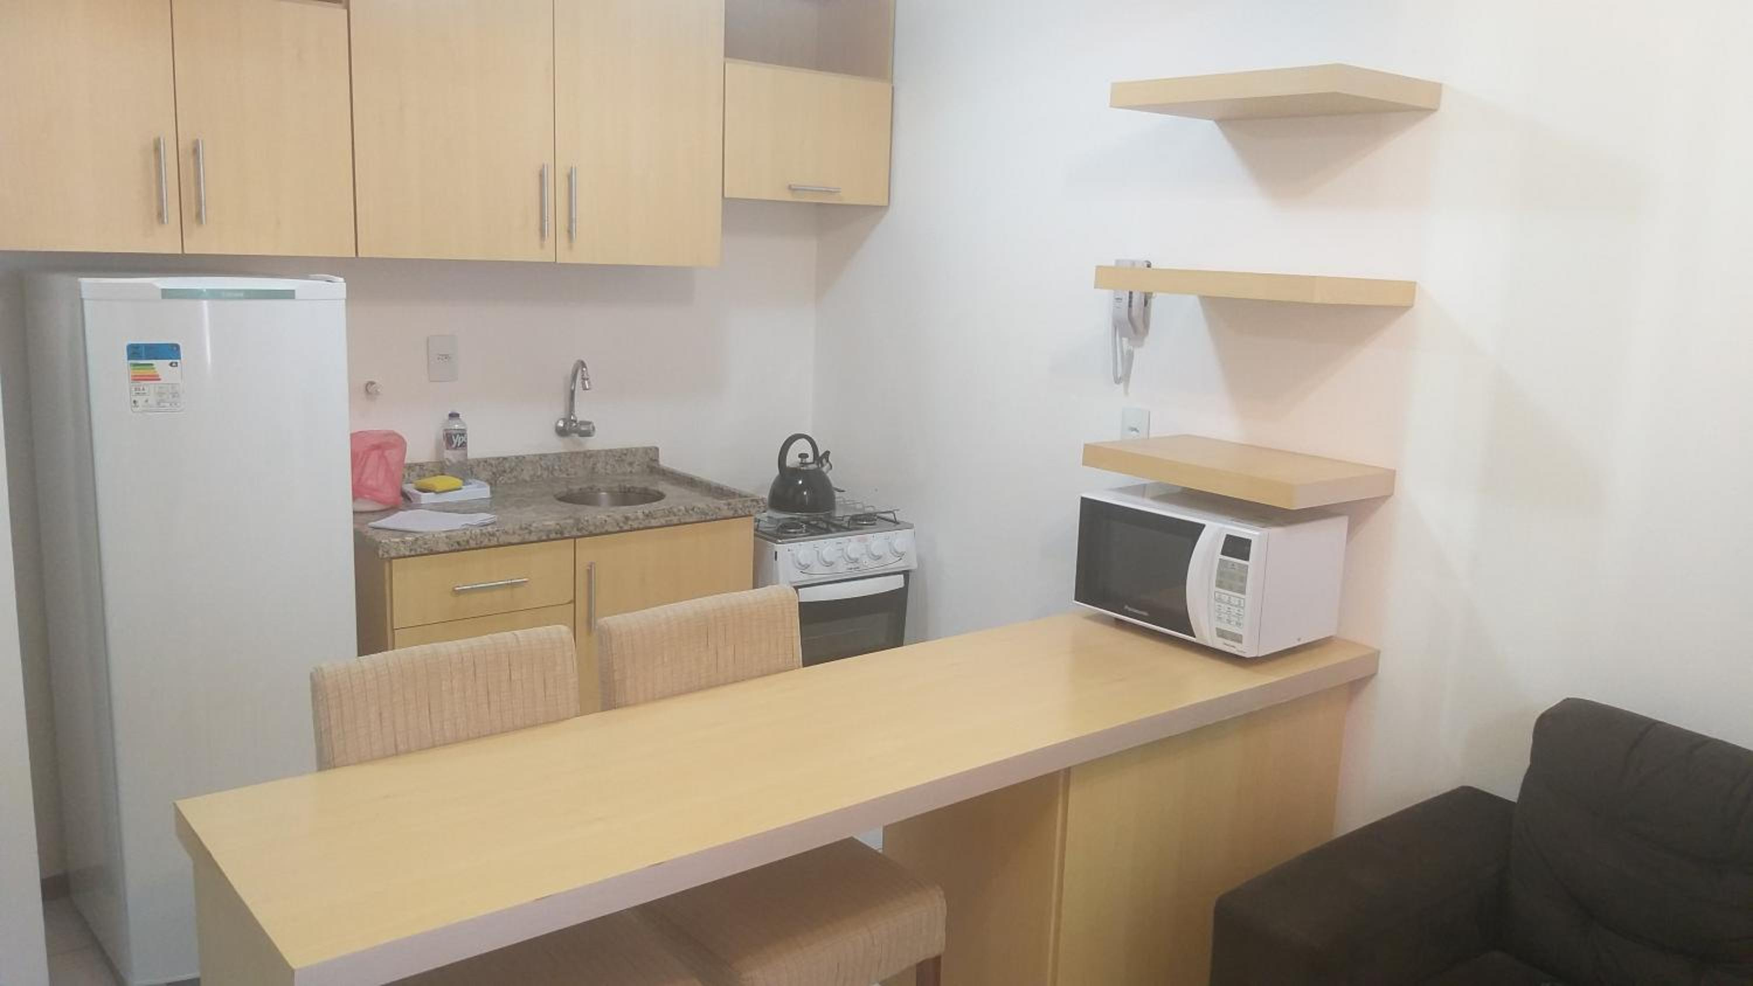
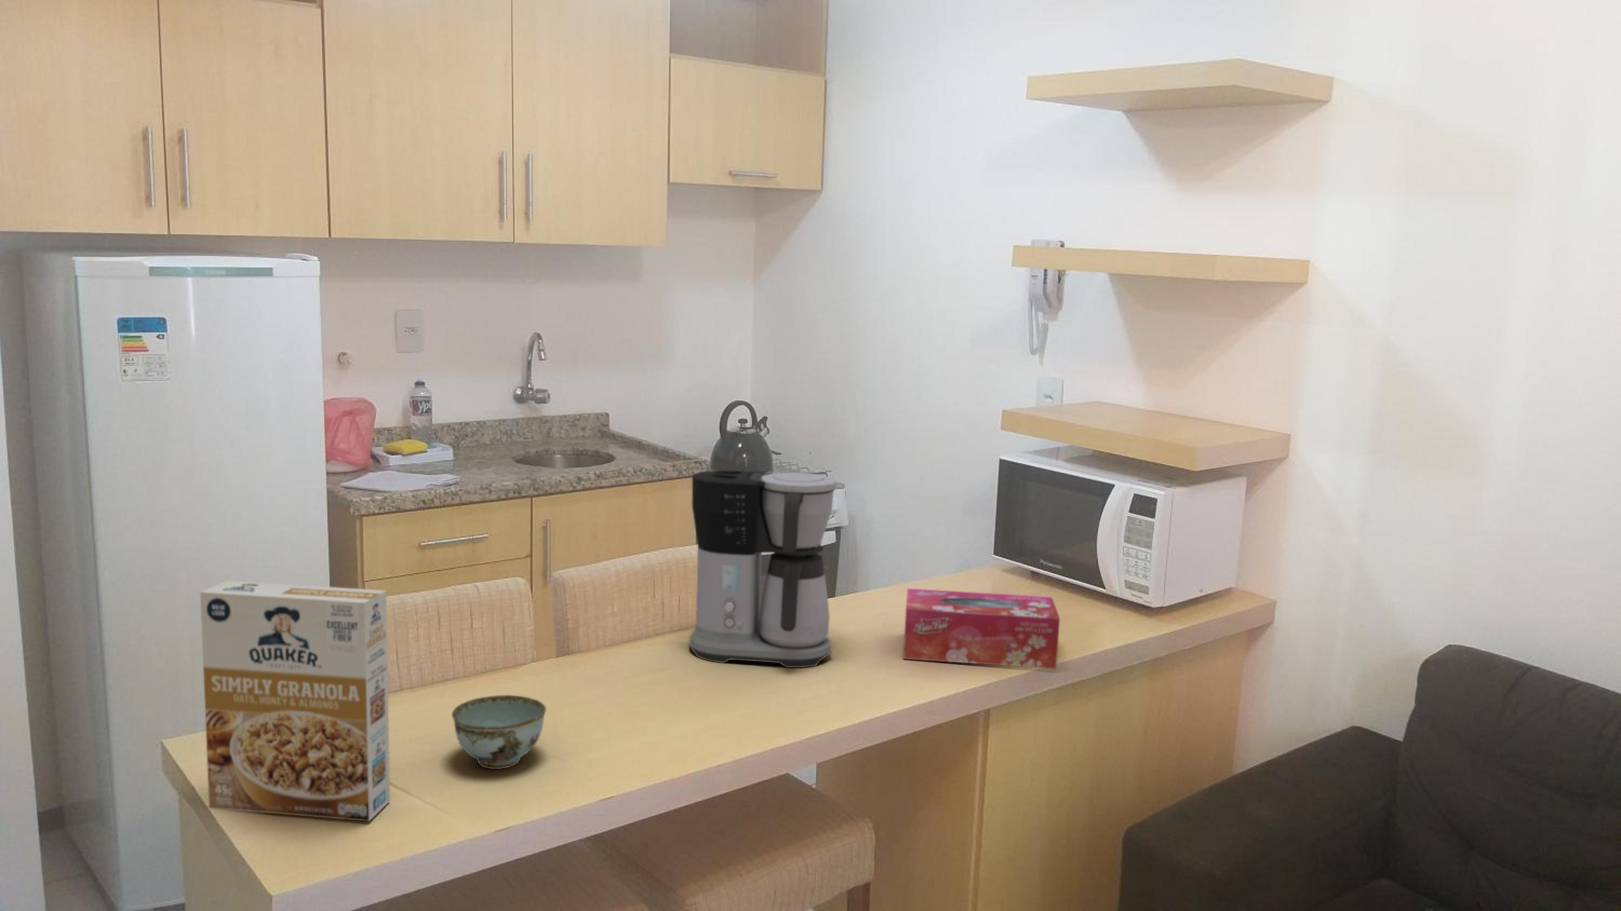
+ coffee maker [688,469,837,669]
+ cereal box [199,581,391,822]
+ tissue box [903,587,1060,670]
+ bowl [451,694,547,770]
